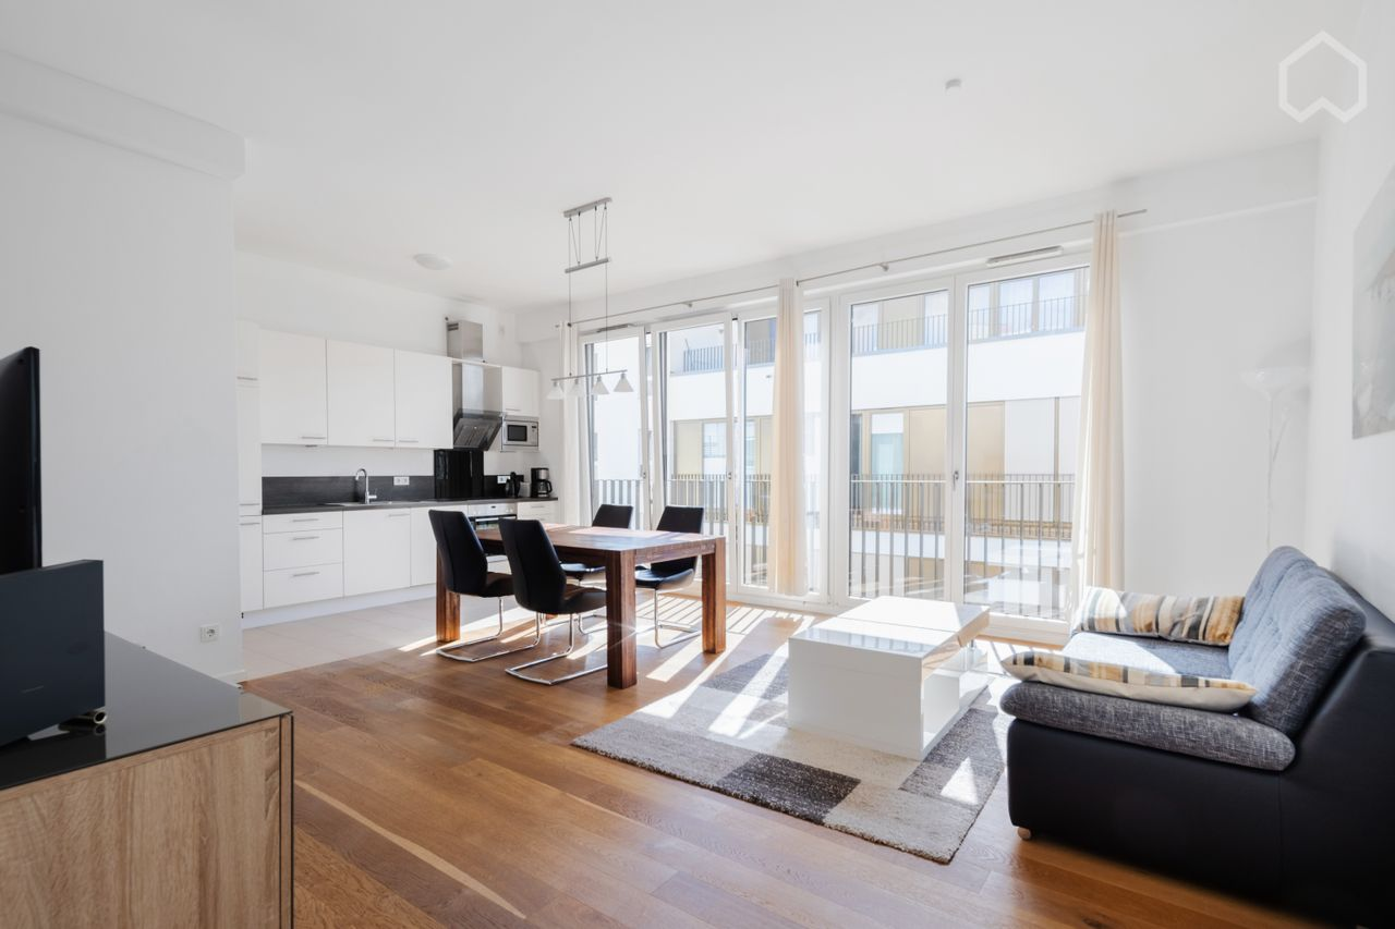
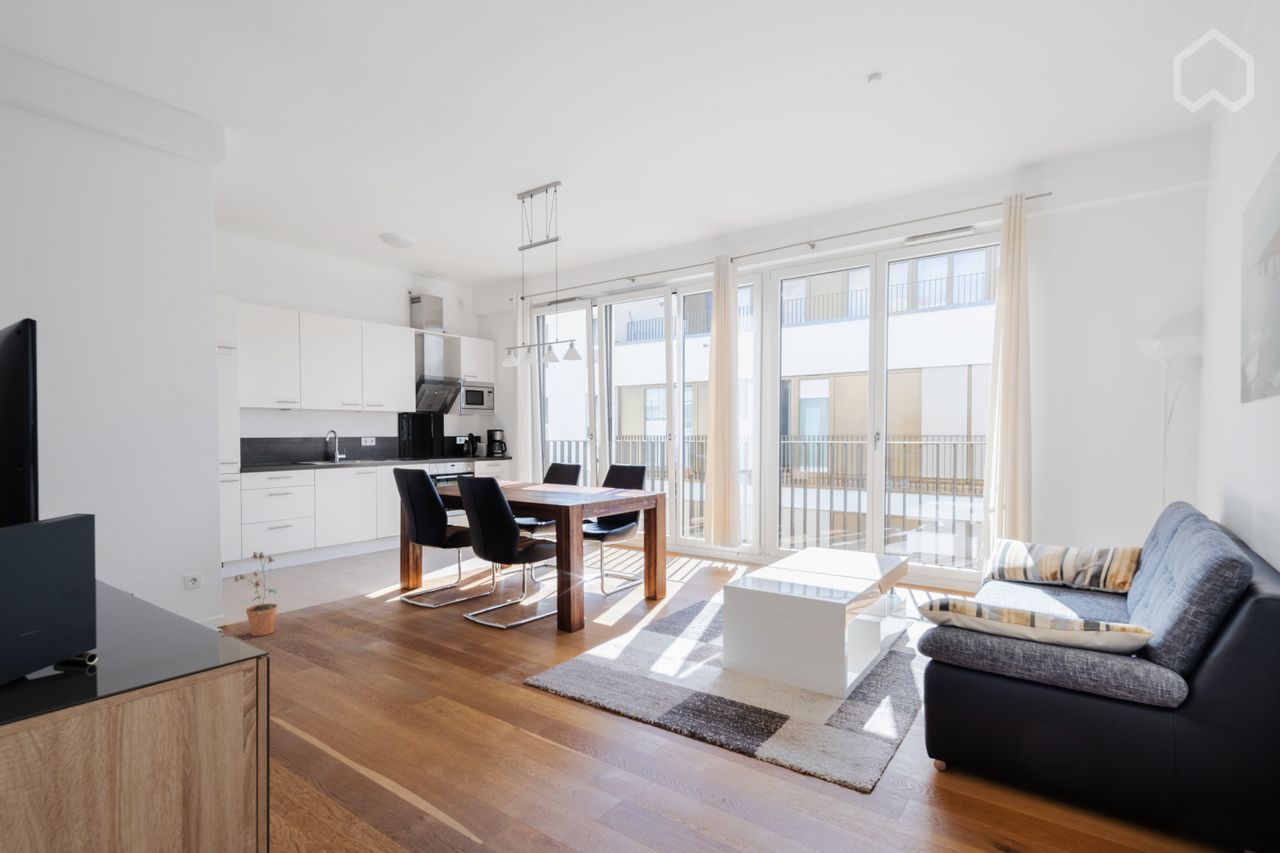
+ potted plant [233,551,279,637]
